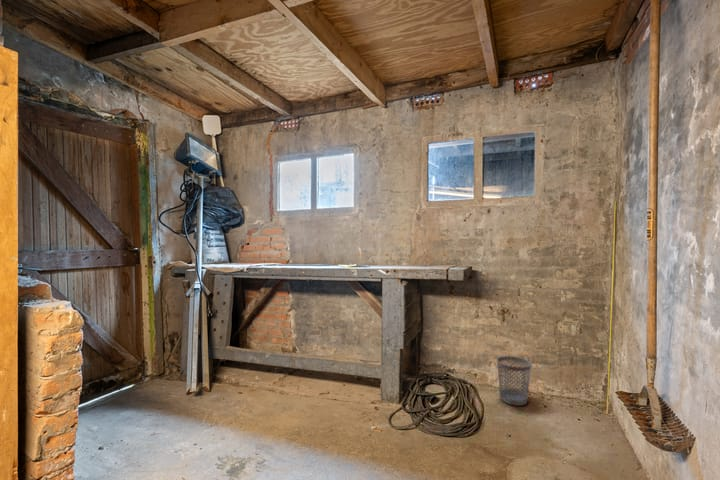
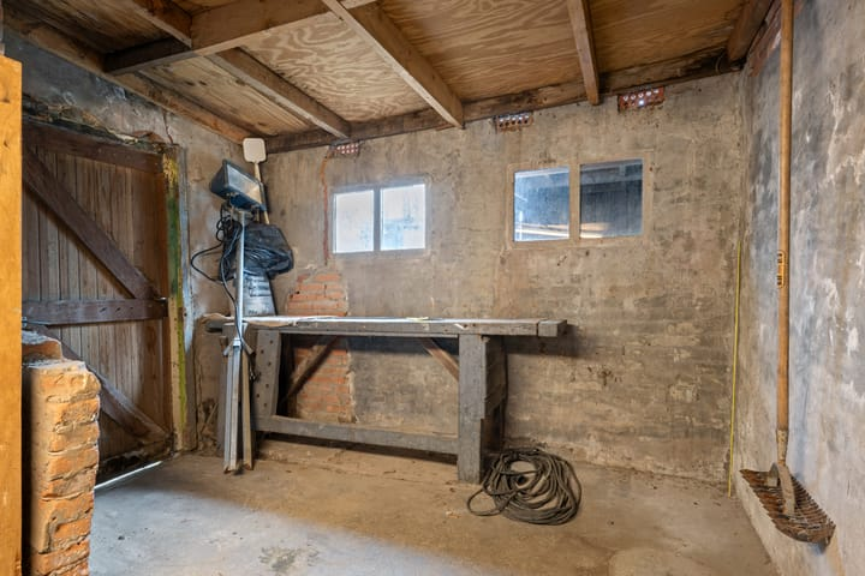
- wastebasket [496,355,532,406]
